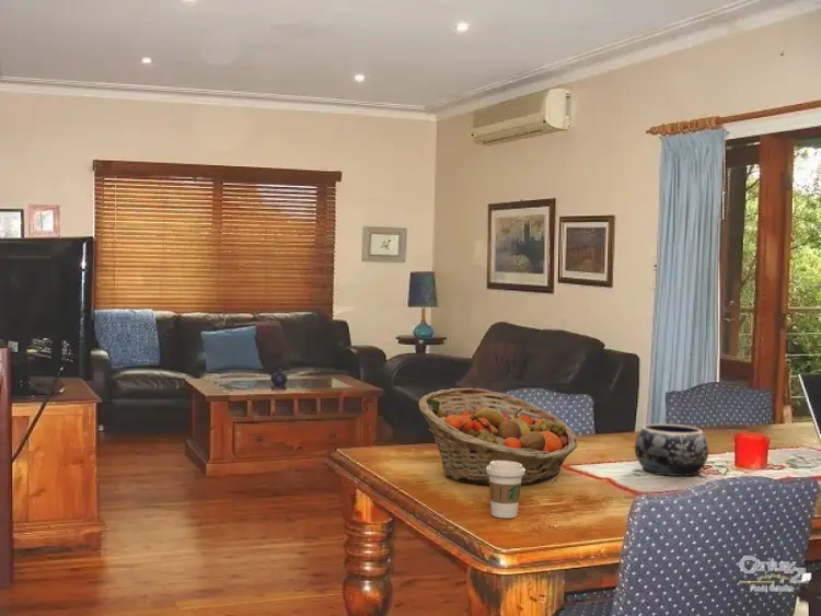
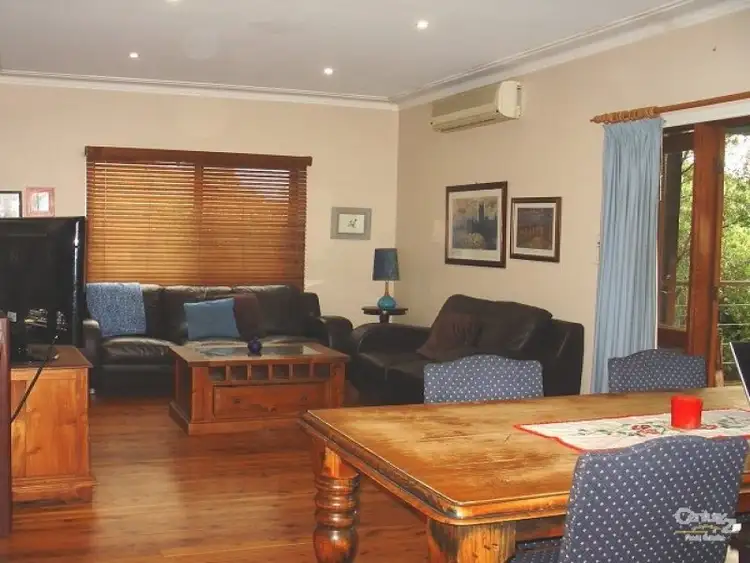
- coffee cup [486,461,525,519]
- decorative bowl [634,422,709,477]
- fruit basket [417,387,579,486]
